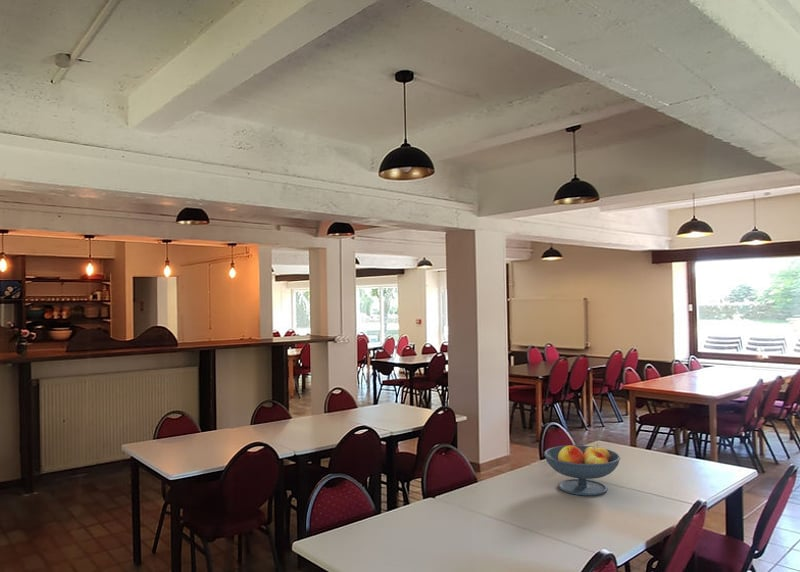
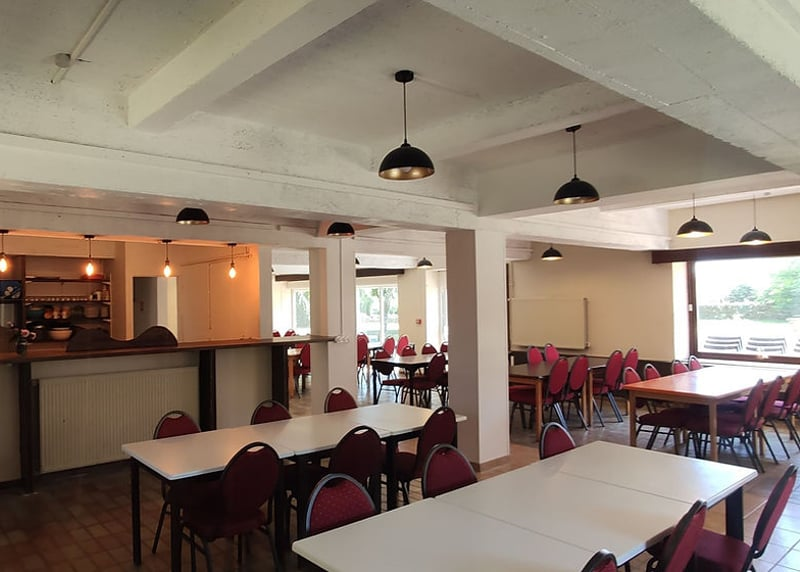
- fruit bowl [543,443,622,497]
